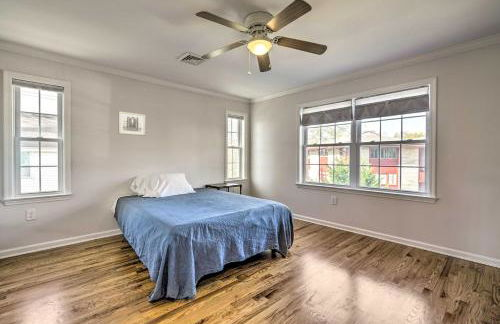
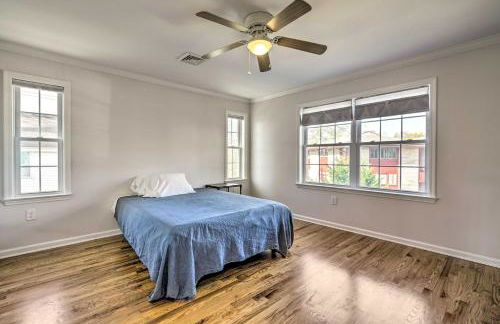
- wall art [117,111,146,137]
